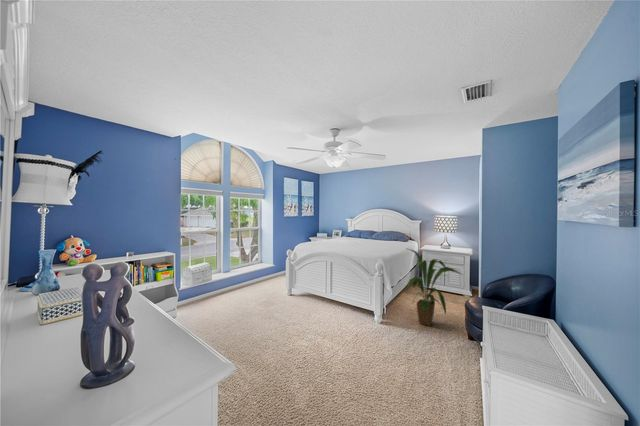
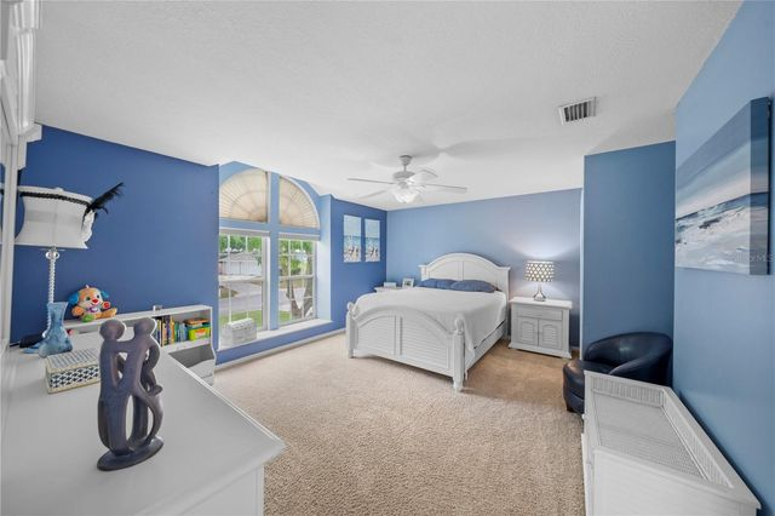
- house plant [404,248,463,327]
